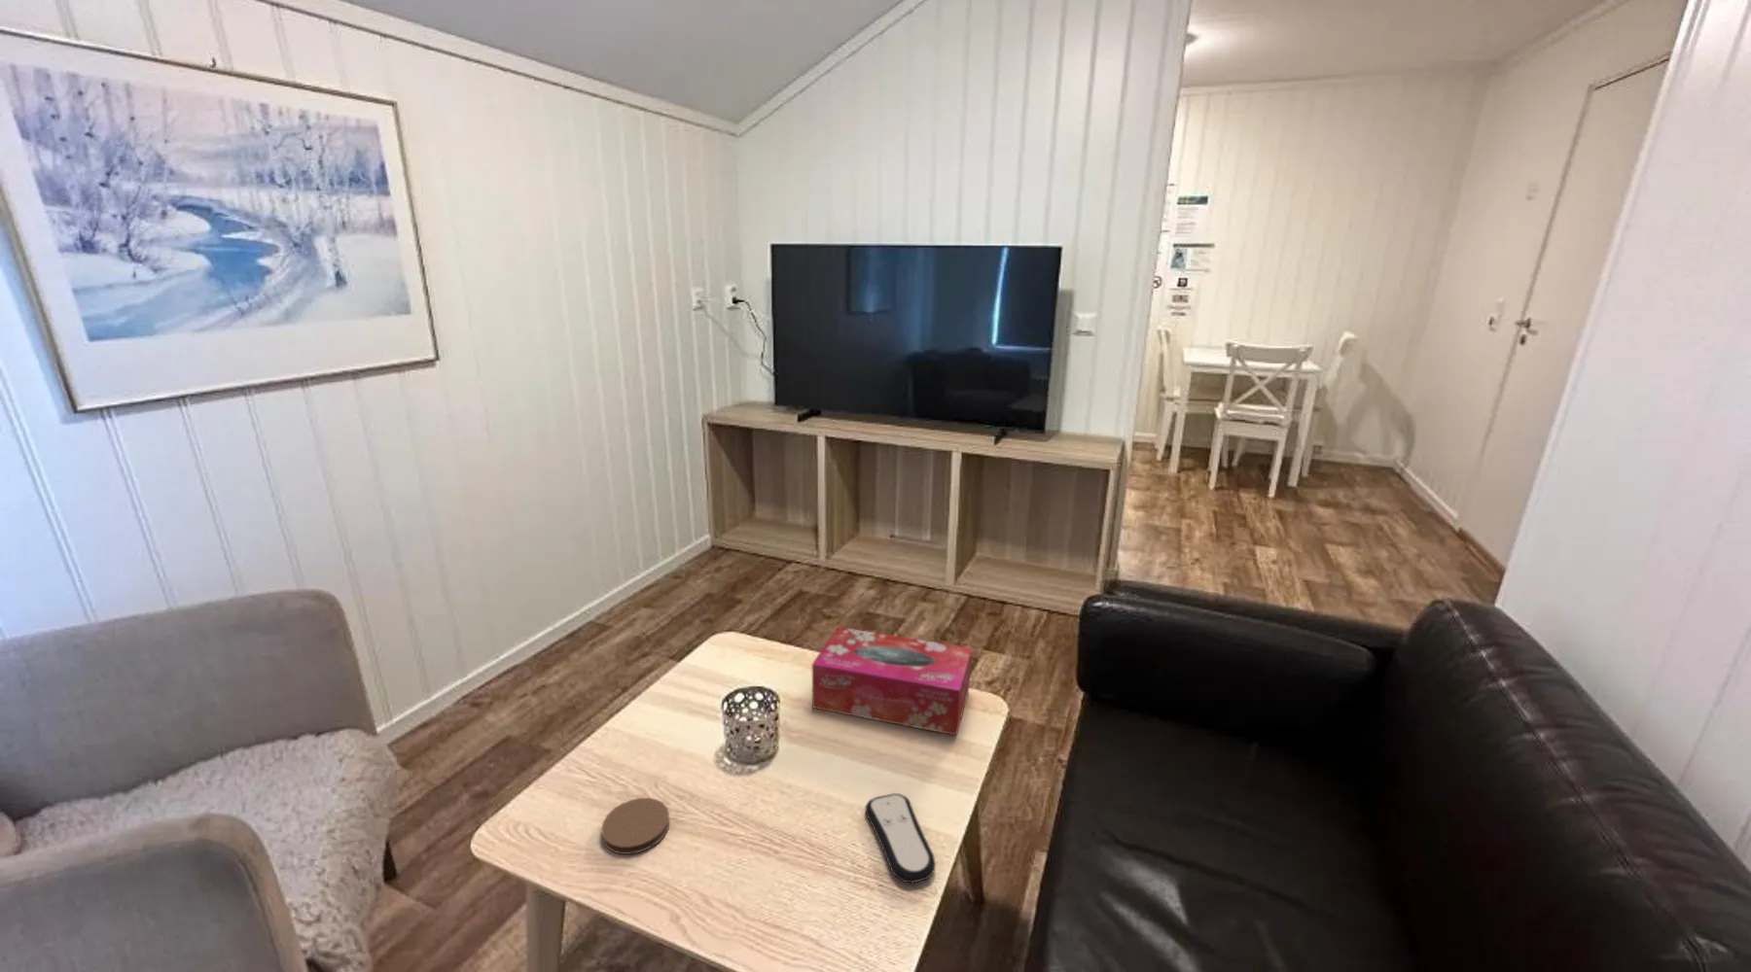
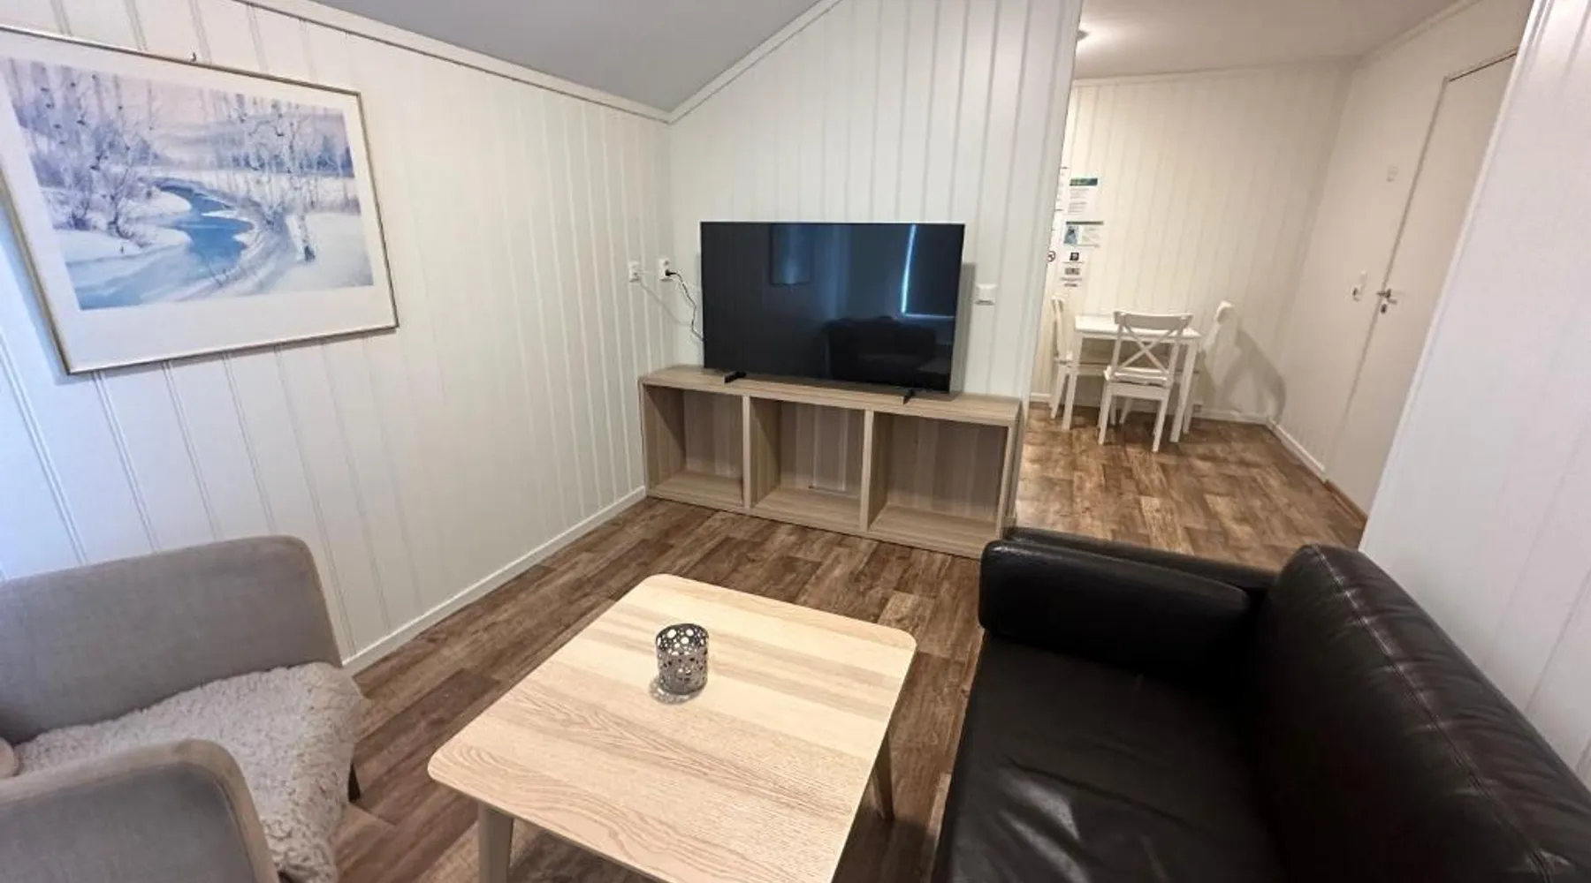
- tissue box [811,626,973,736]
- remote control [865,792,937,883]
- coaster [600,797,671,856]
